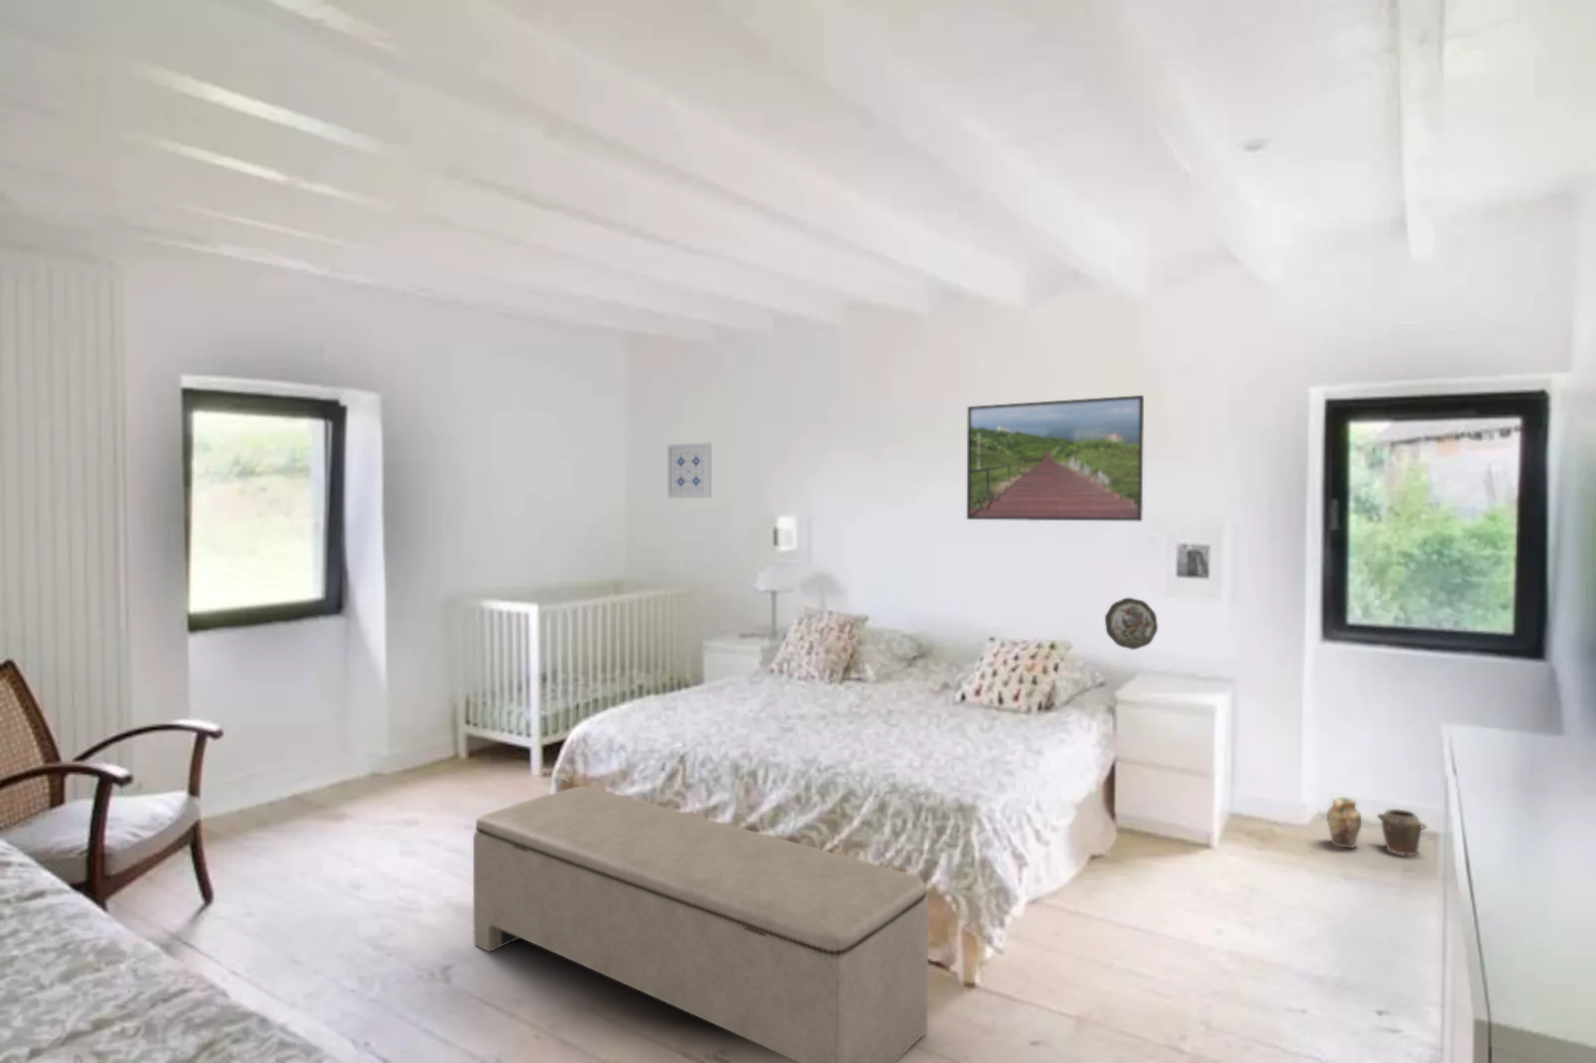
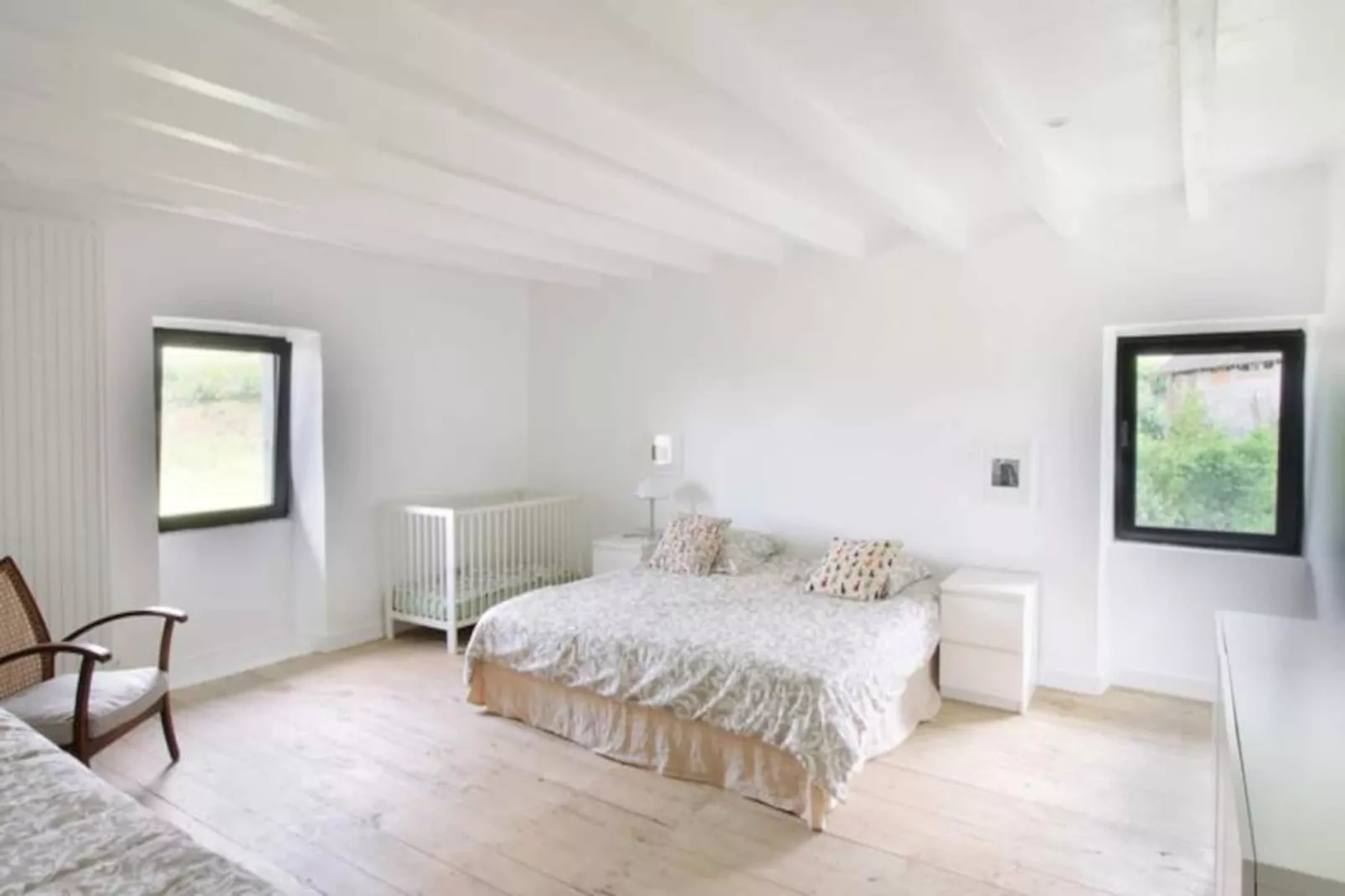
- wall art [667,441,712,499]
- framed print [966,394,1145,522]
- decorative plate [1104,597,1159,650]
- bench [472,785,929,1063]
- jar set [1325,795,1428,857]
